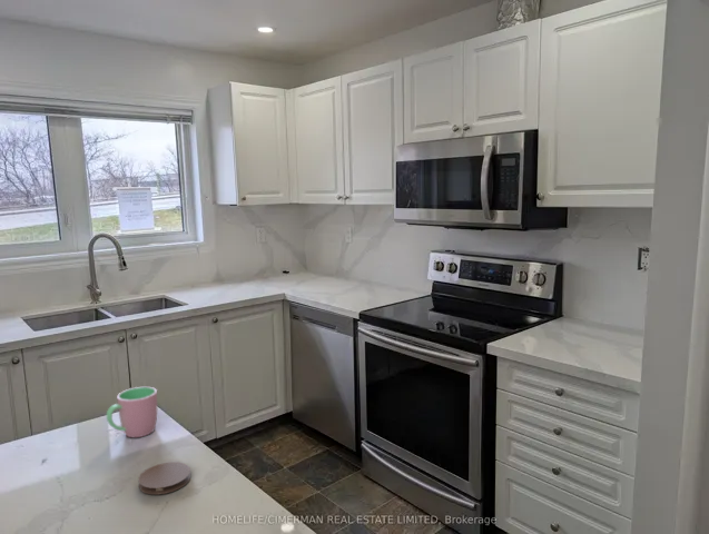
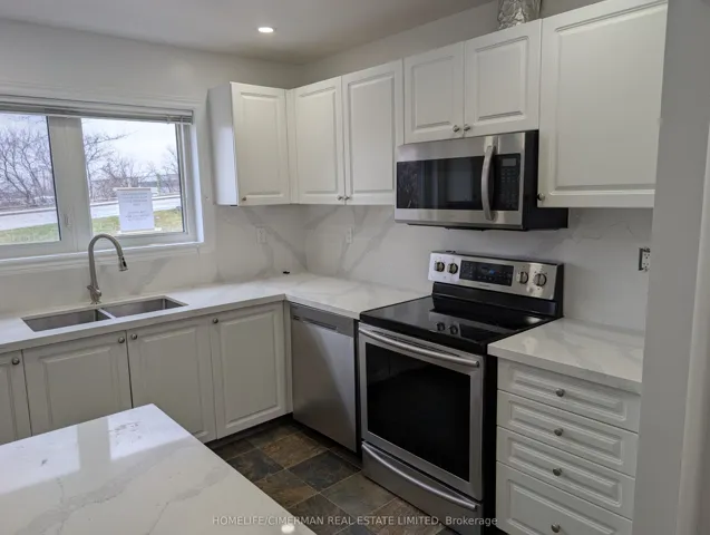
- coaster [137,461,191,496]
- cup [106,386,158,438]
